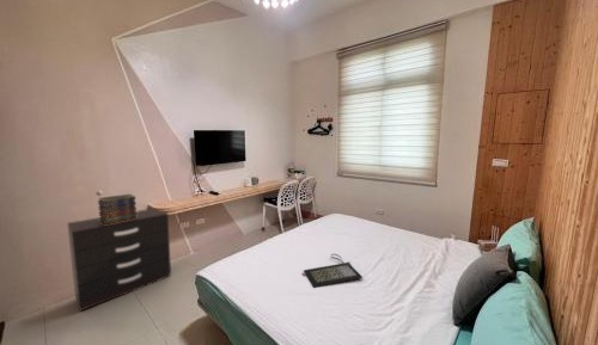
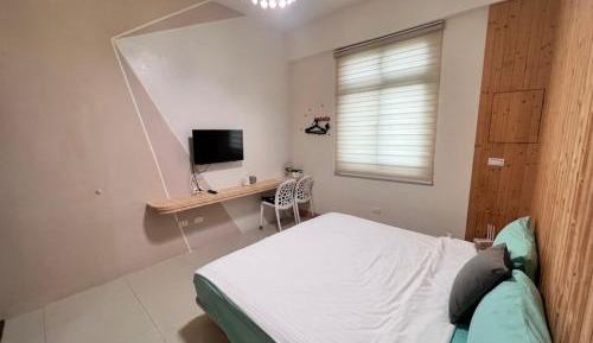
- dresser [66,208,172,312]
- clutch bag [301,253,364,289]
- book stack [97,193,138,224]
